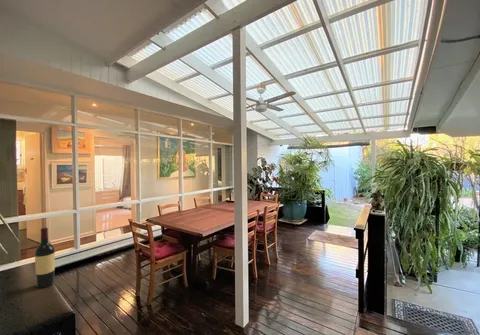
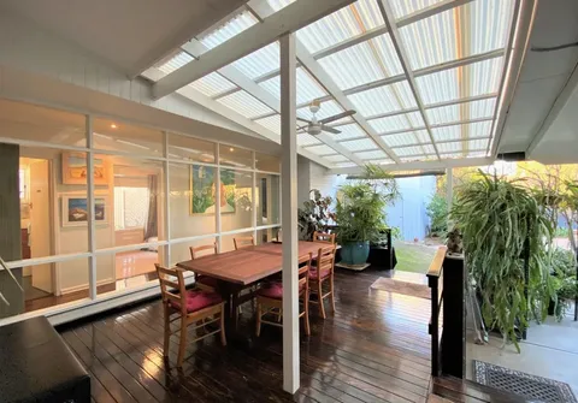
- wine bottle [34,227,56,289]
